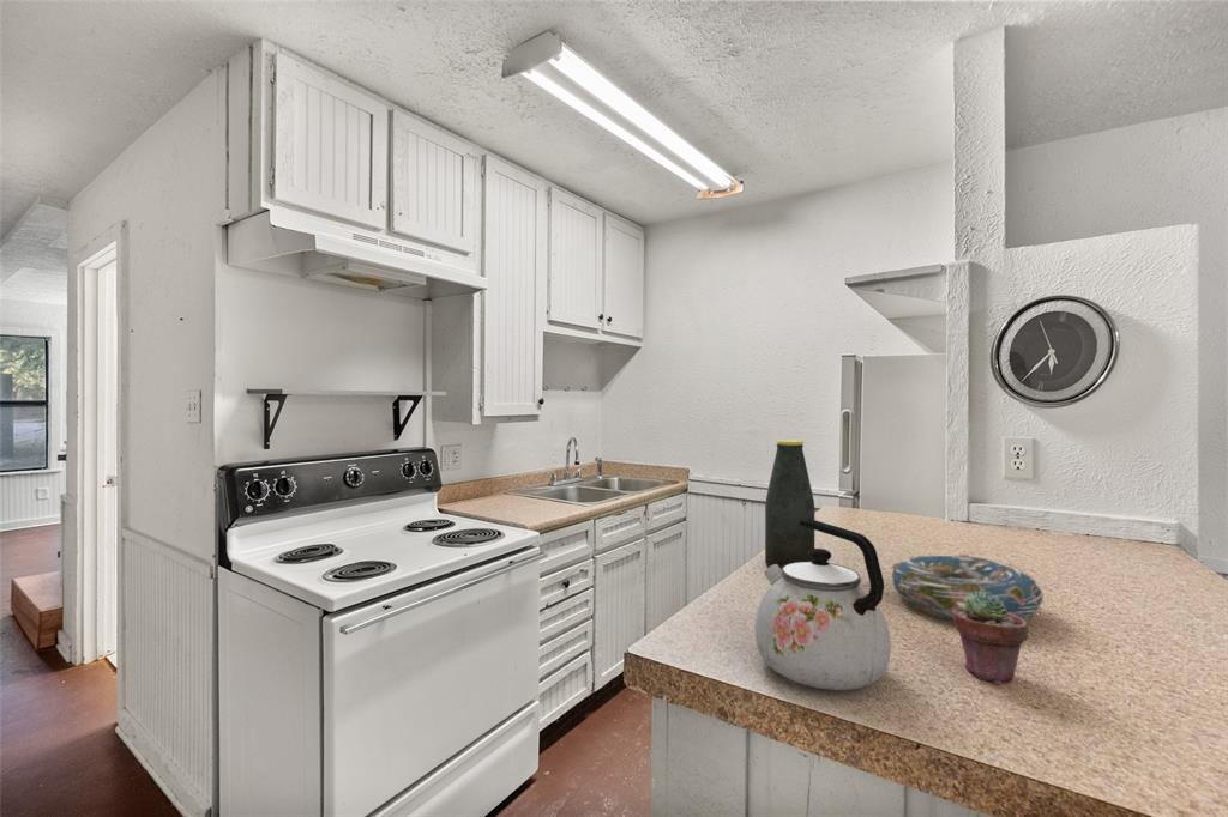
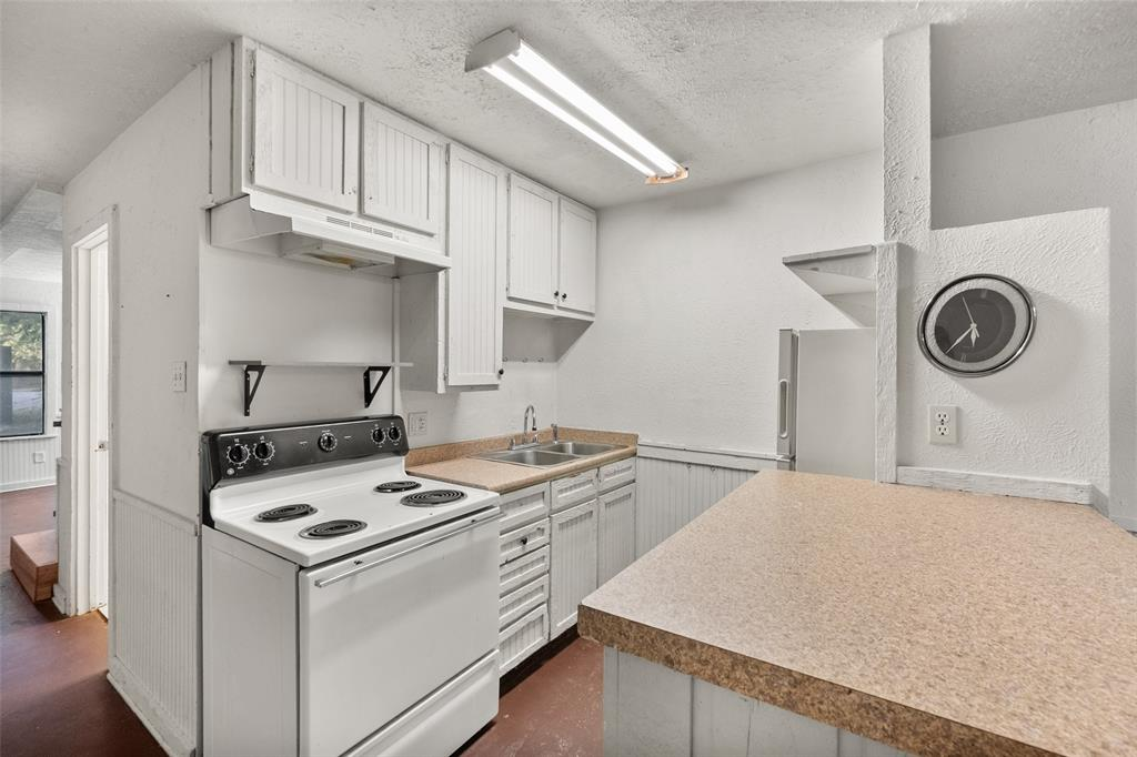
- decorative bowl [891,552,1045,622]
- potted succulent [952,592,1029,685]
- bottle [764,440,815,569]
- kettle [754,519,892,691]
